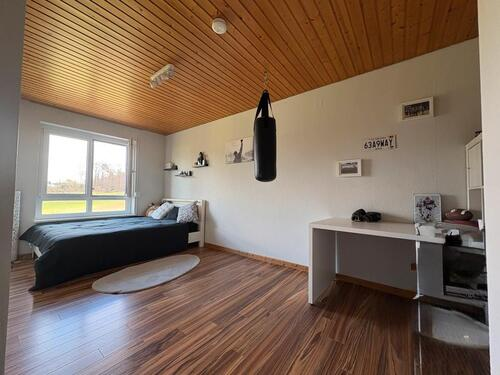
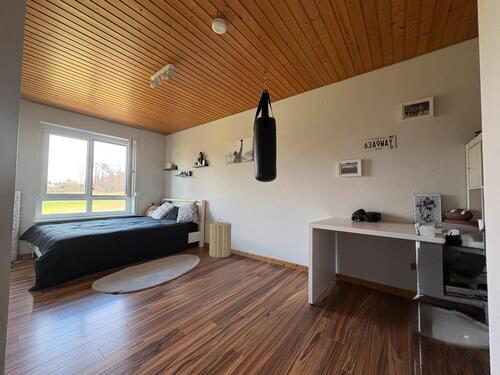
+ laundry hamper [208,218,233,259]
